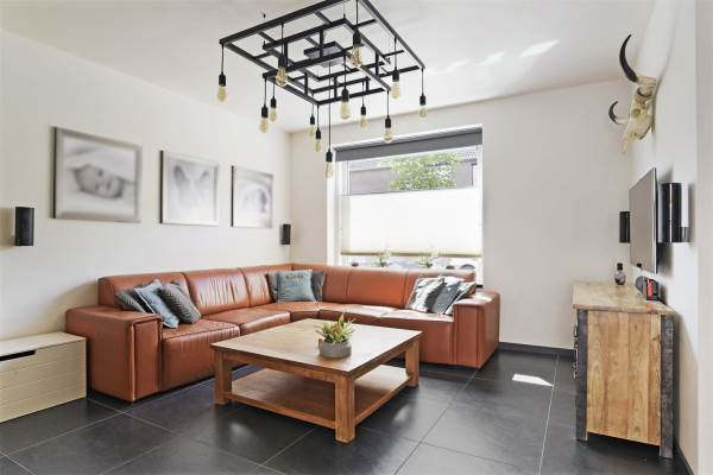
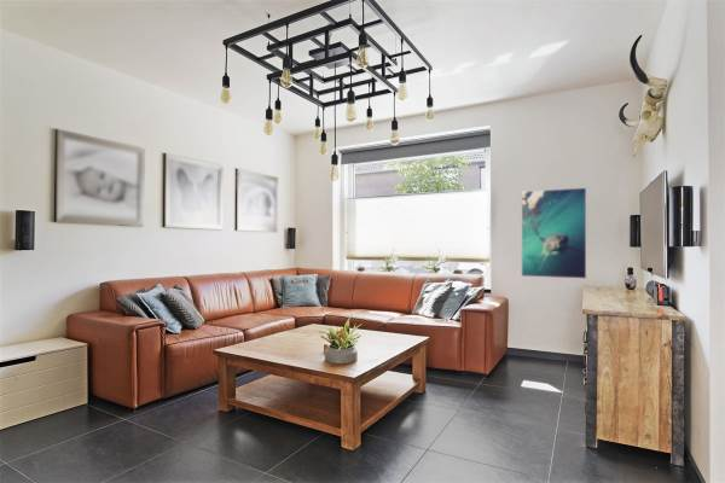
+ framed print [521,187,587,280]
